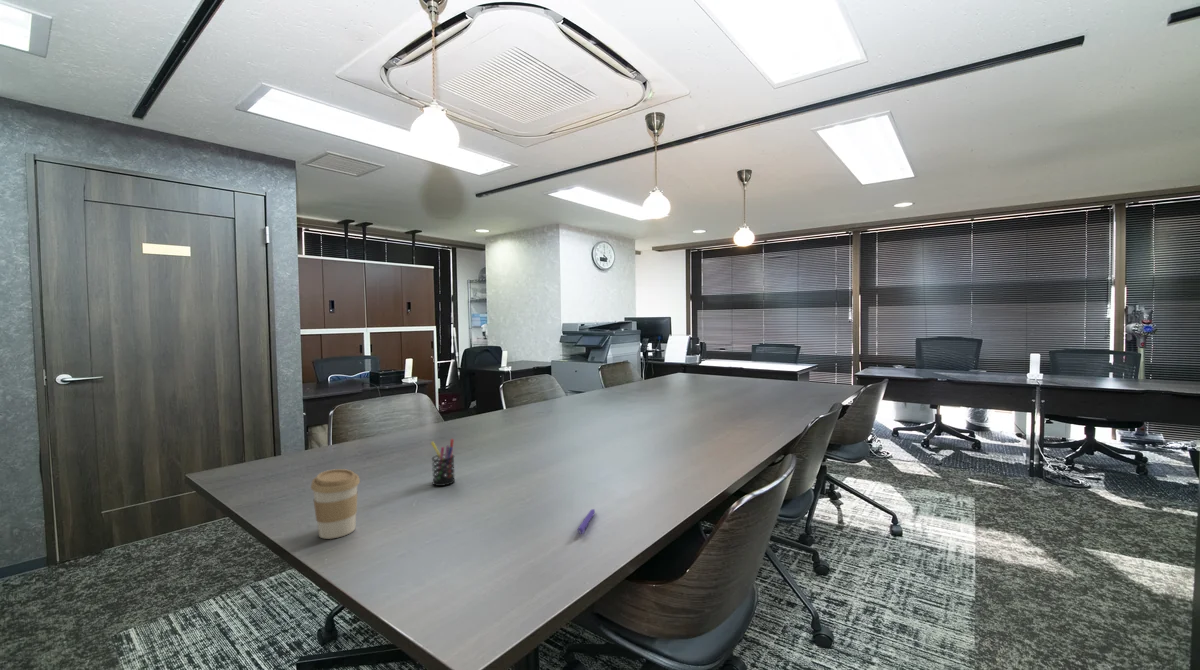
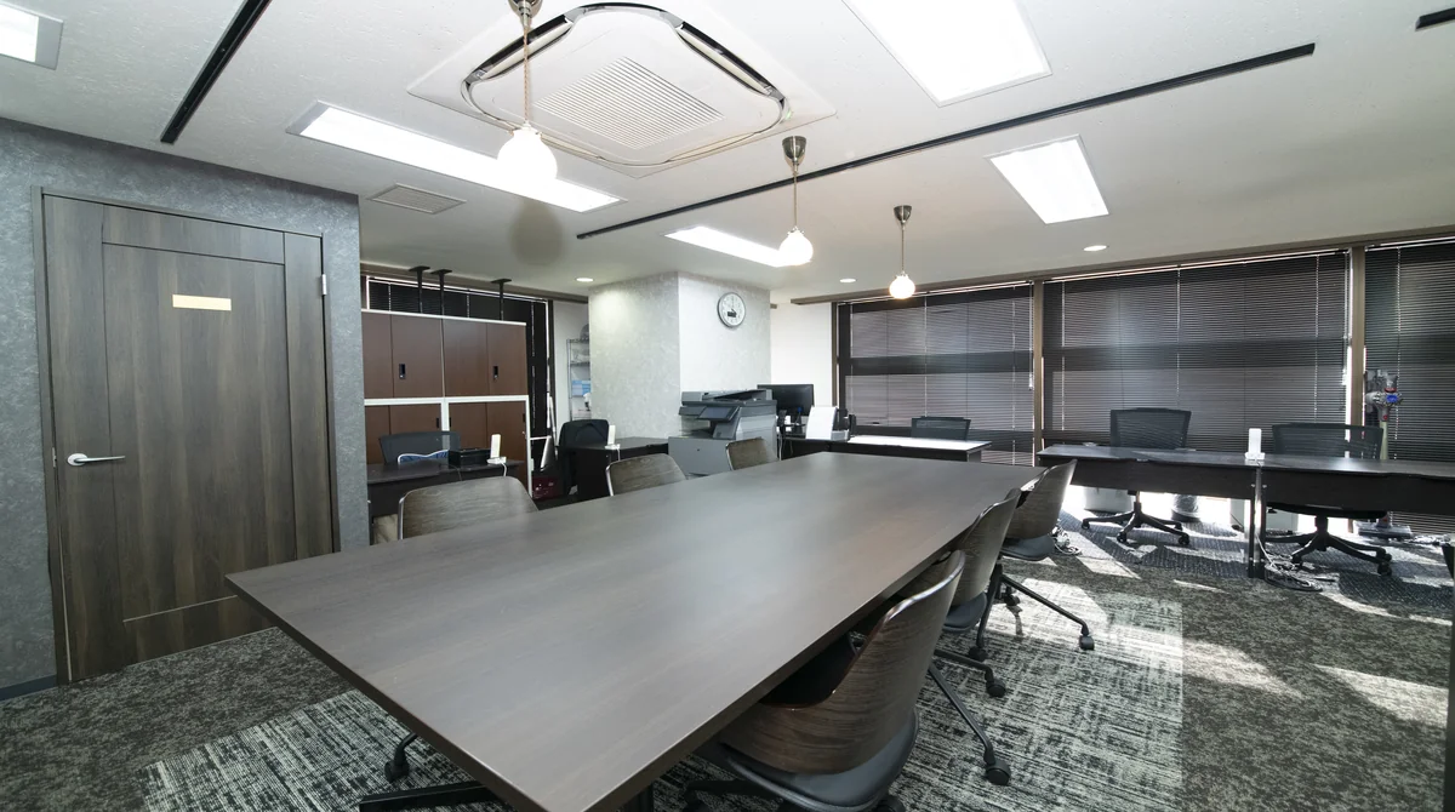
- pen [576,508,596,535]
- pen holder [430,438,456,487]
- coffee cup [310,468,361,540]
